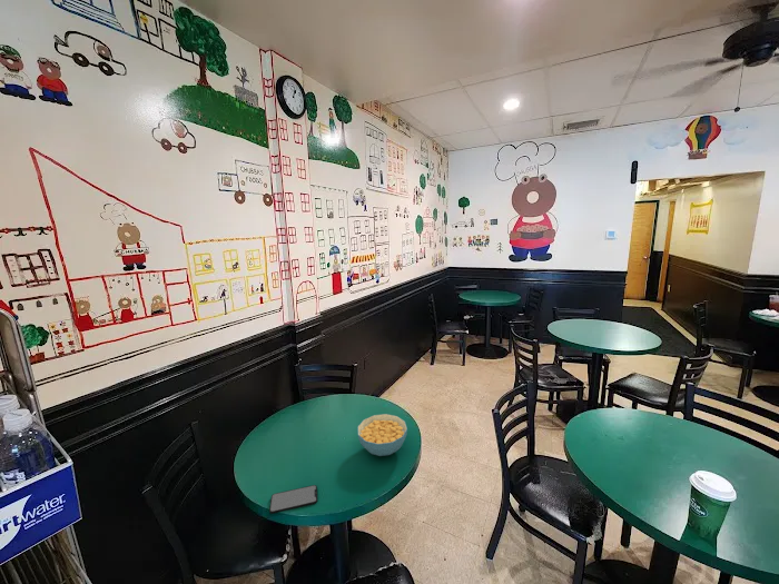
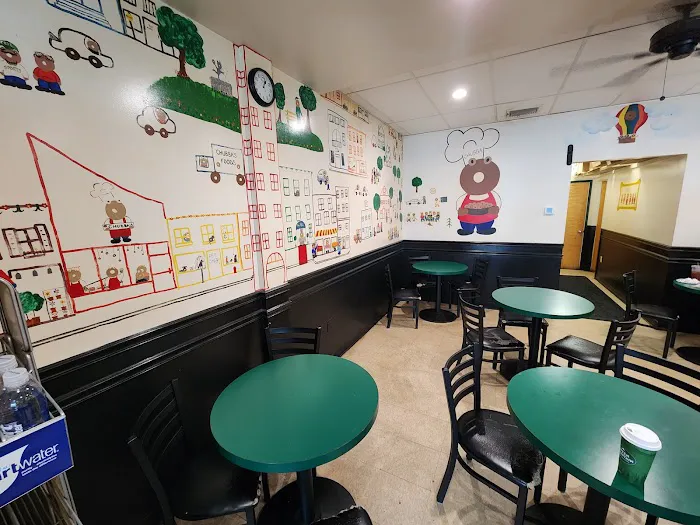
- cereal bowl [356,413,408,457]
- smartphone [268,484,318,515]
